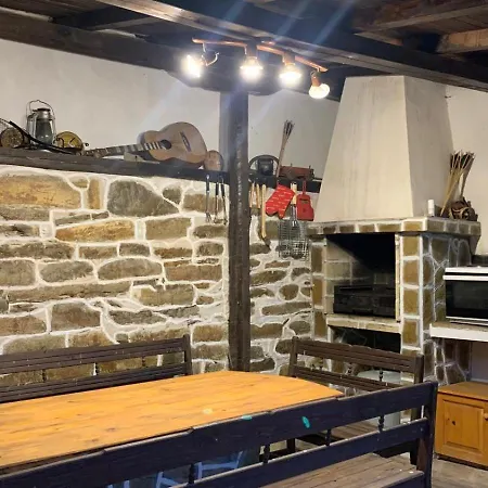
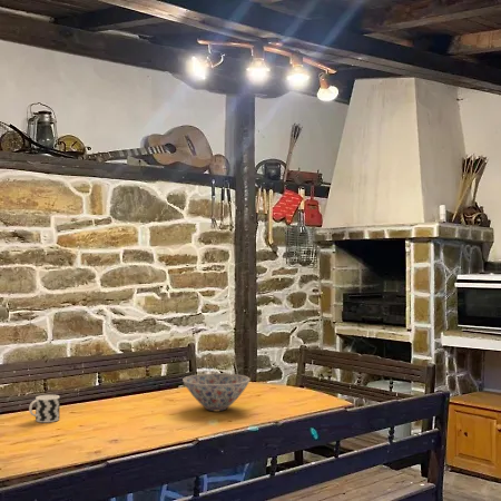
+ cup [28,394,60,423]
+ bowl [181,373,252,412]
